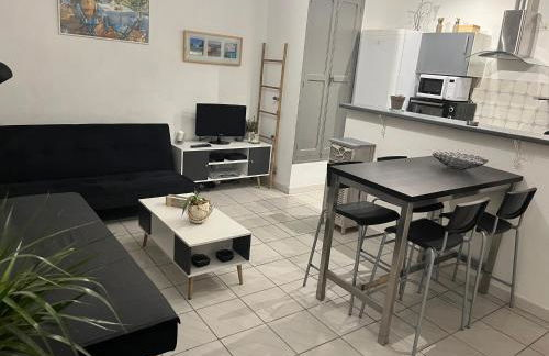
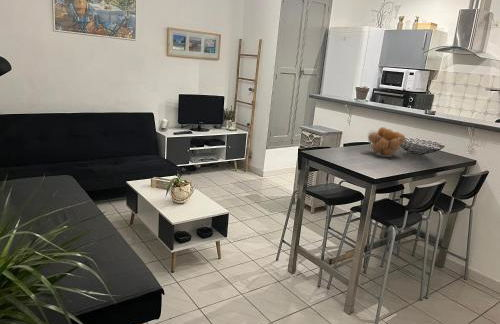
+ fruit basket [367,126,407,158]
